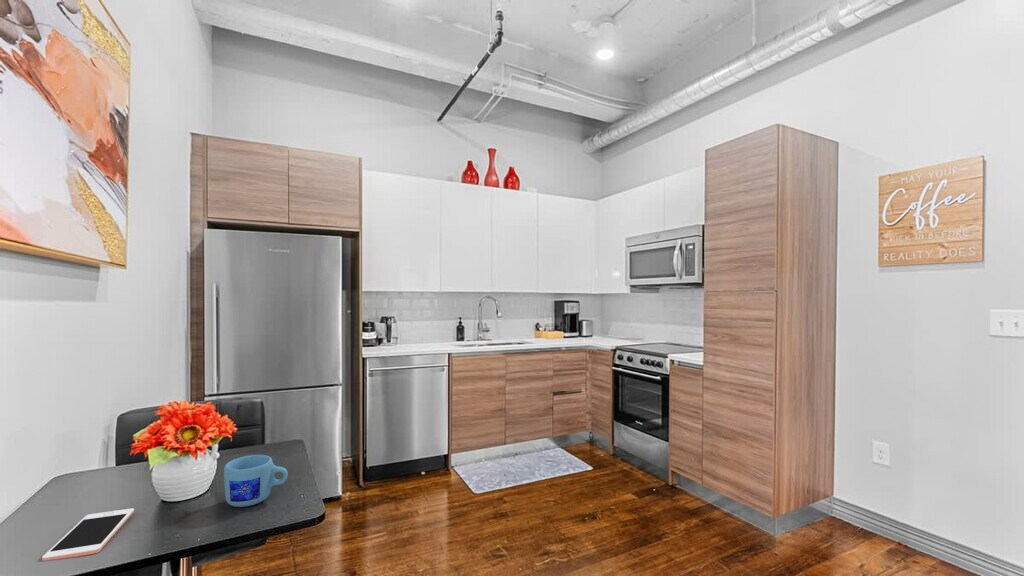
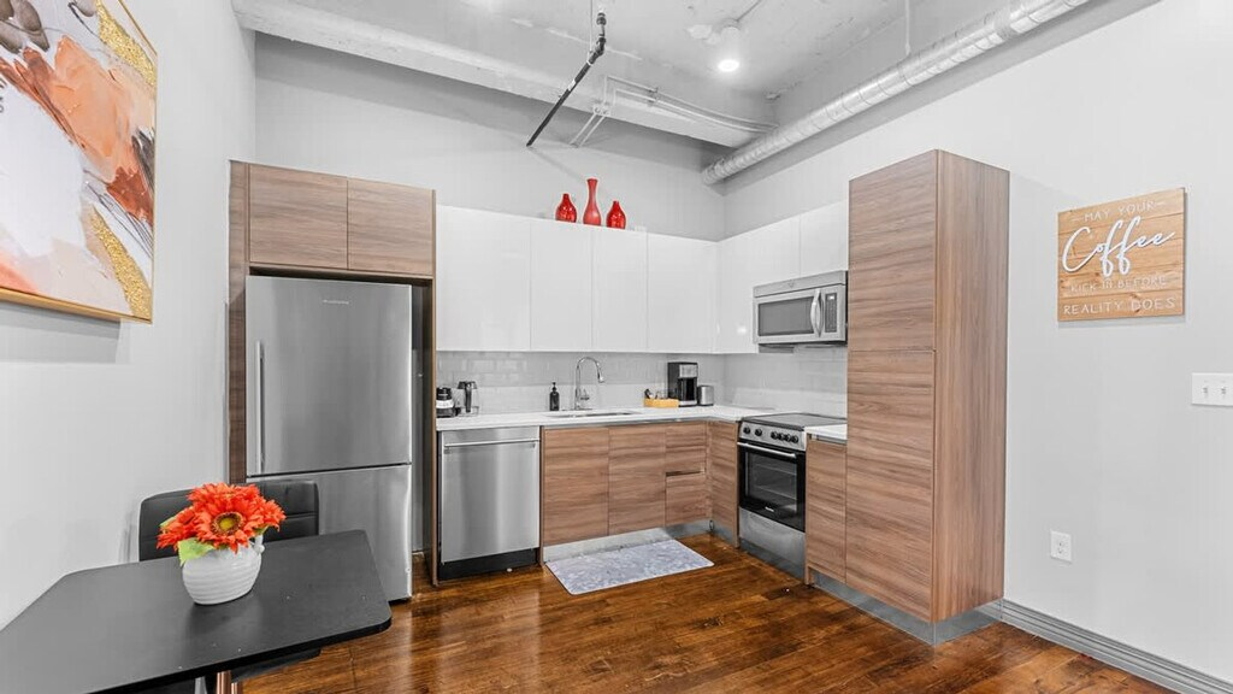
- mug [223,454,289,508]
- cell phone [41,507,135,561]
